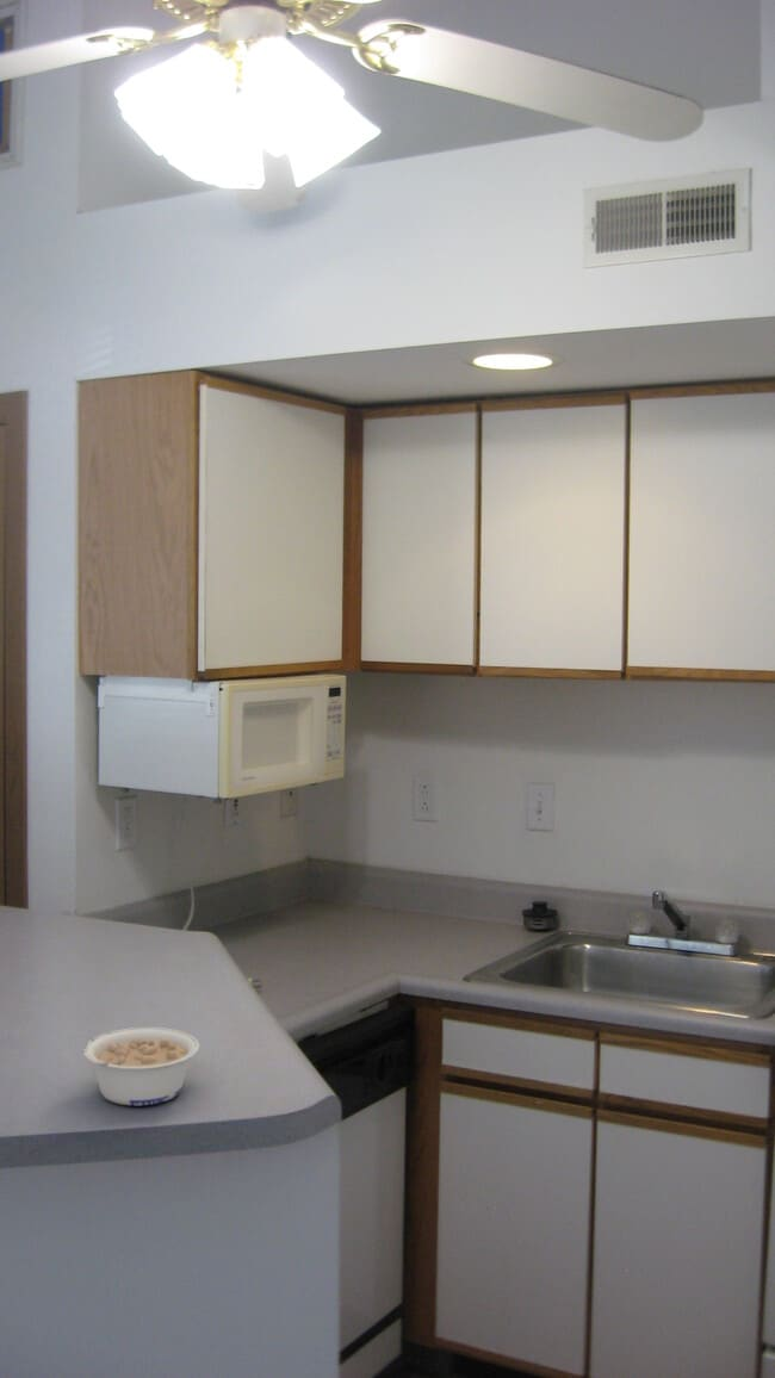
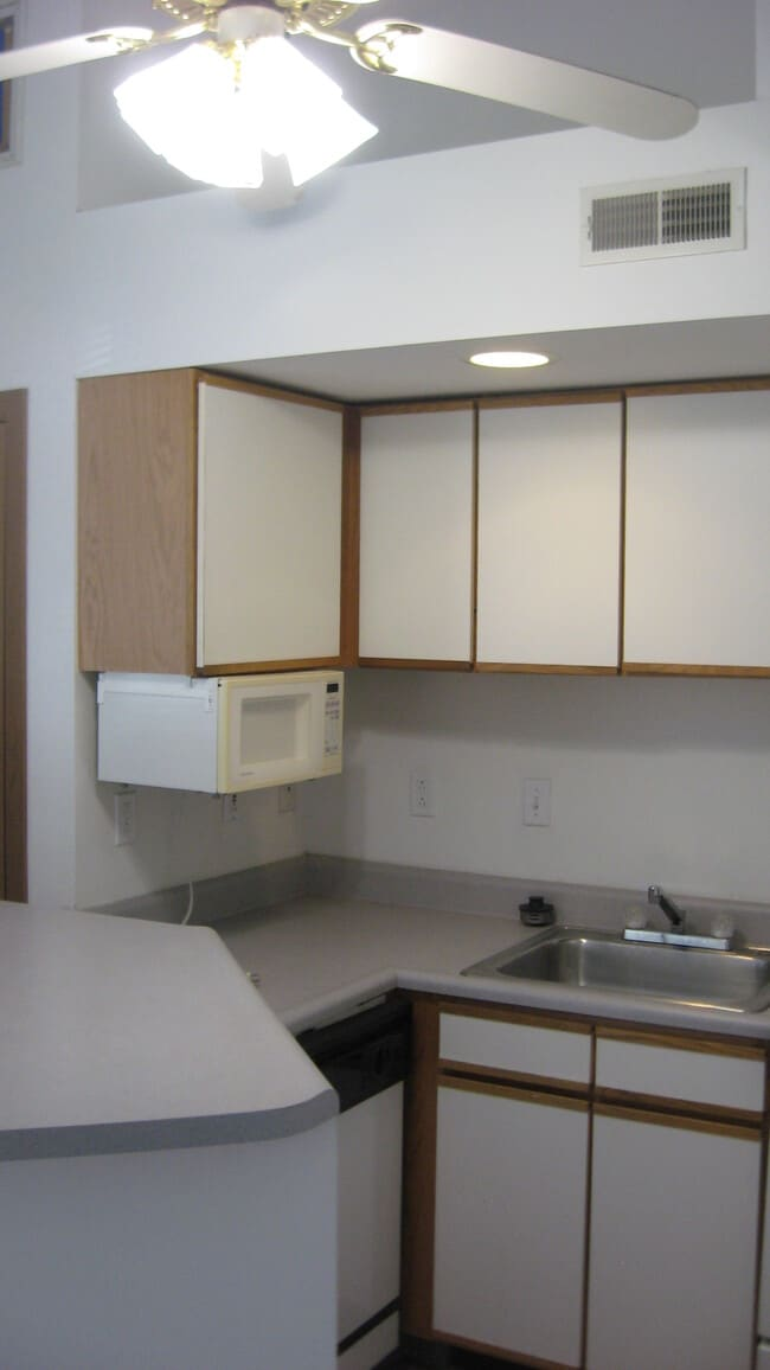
- legume [82,1026,202,1106]
